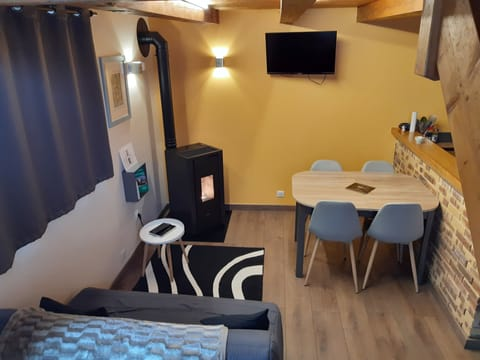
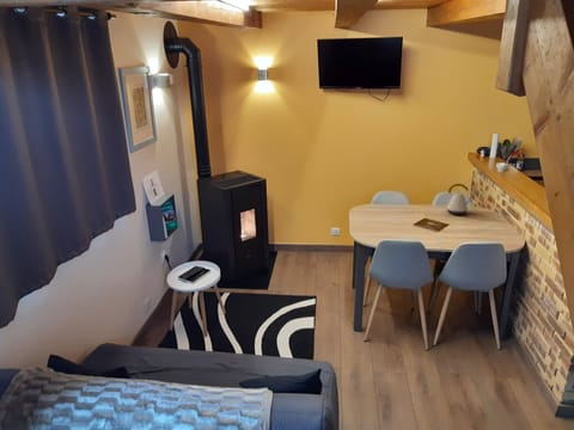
+ kettle [445,183,472,216]
